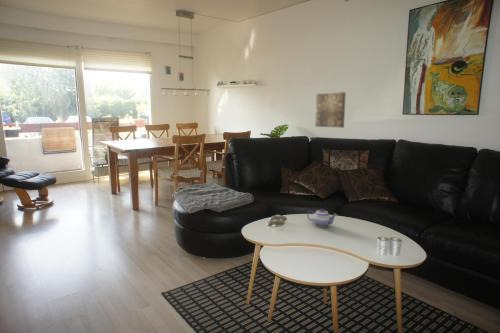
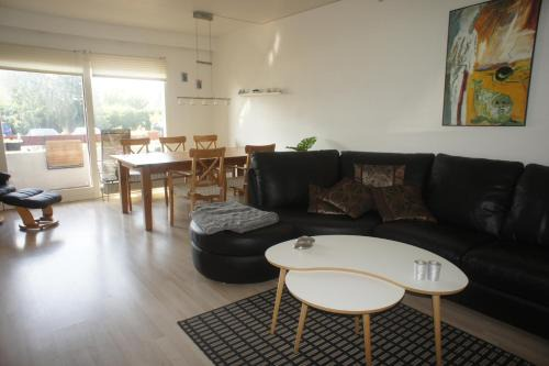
- teapot [306,207,338,228]
- wall art [314,91,347,129]
